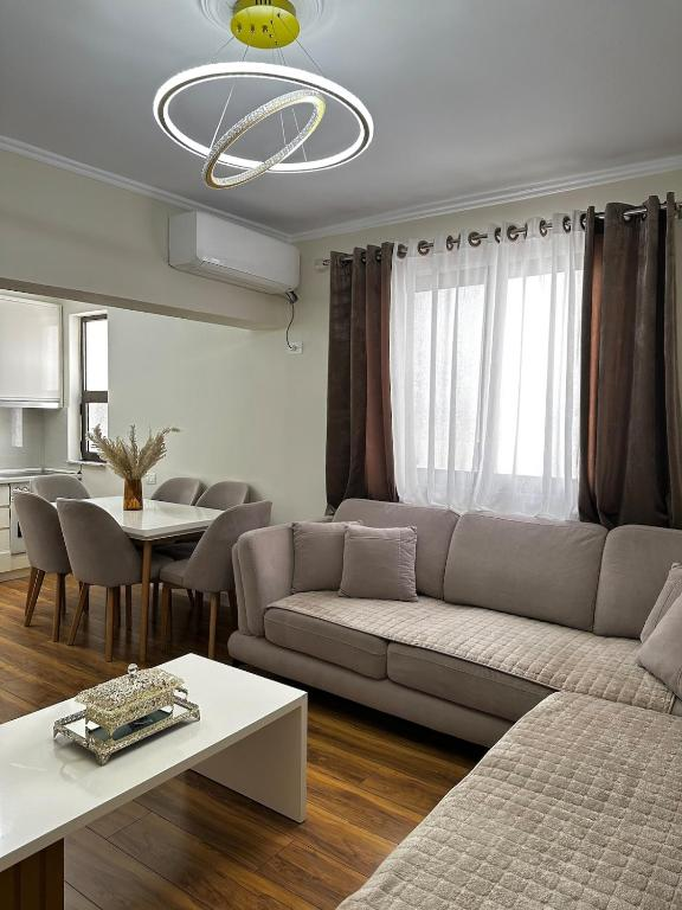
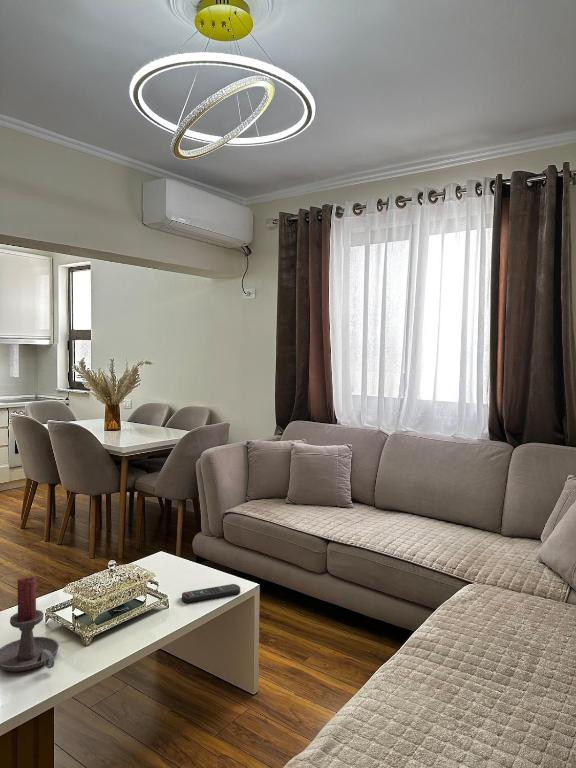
+ candle holder [0,576,60,672]
+ remote control [181,583,241,603]
